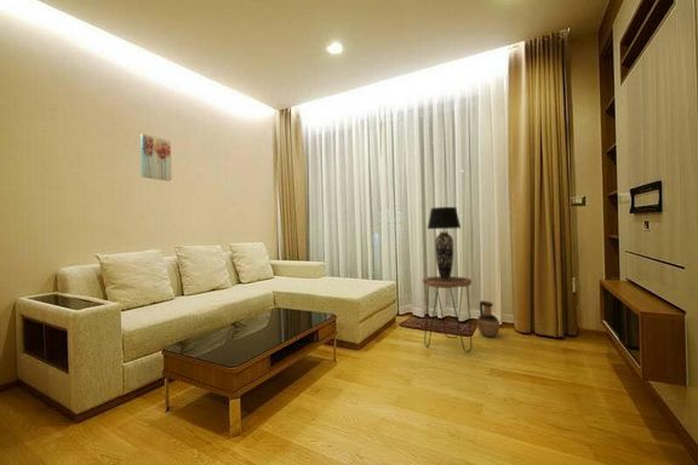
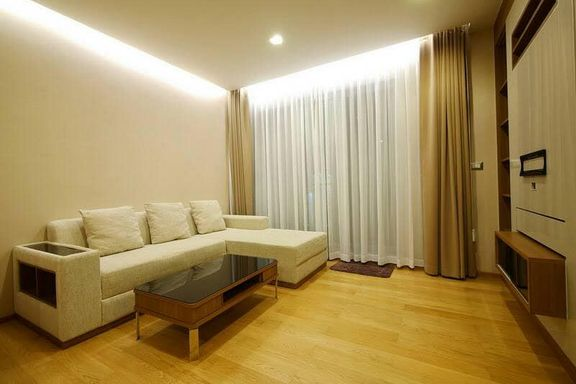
- ceramic jug [475,299,500,338]
- side table [422,275,473,354]
- wall art [139,133,172,182]
- table lamp [427,206,462,280]
